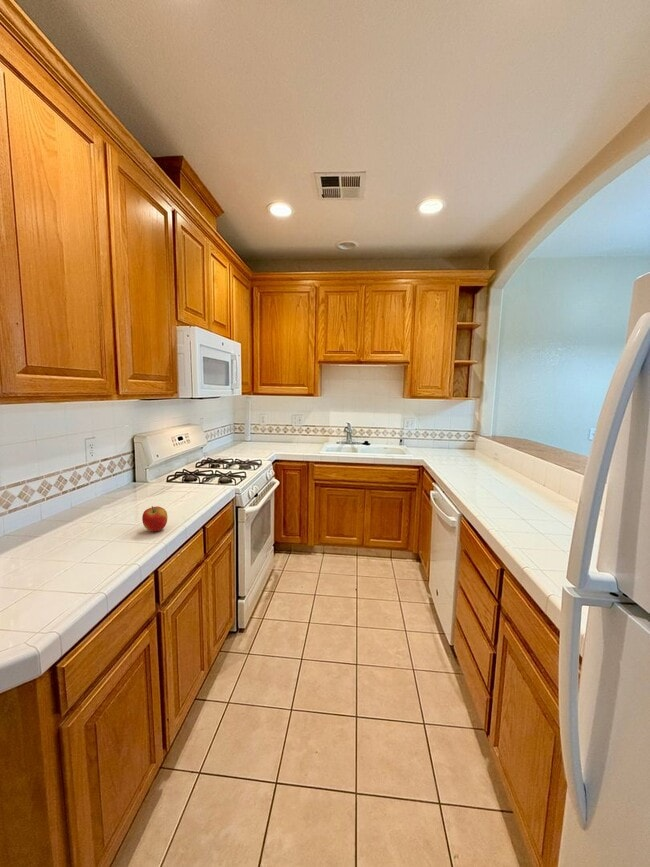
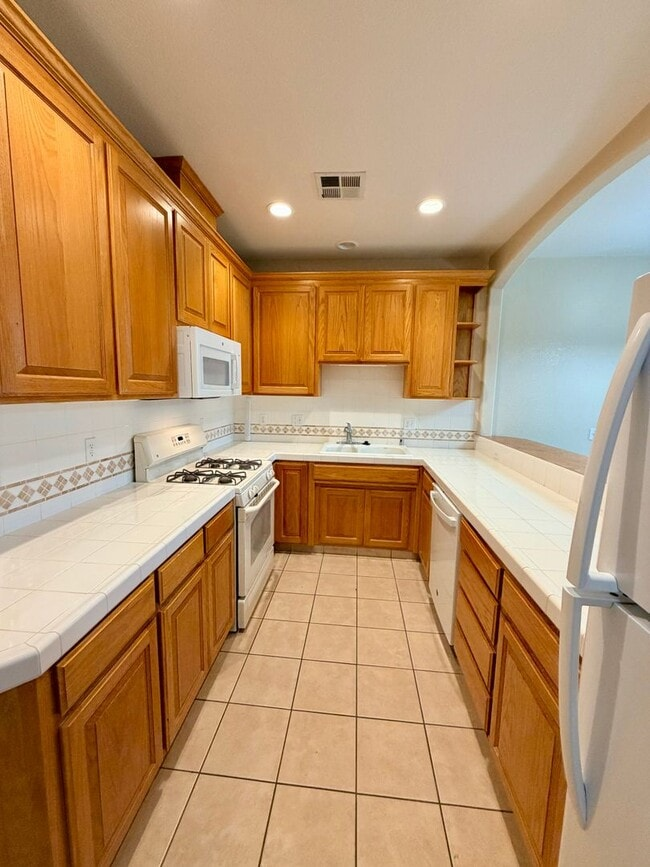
- apple [141,505,169,532]
